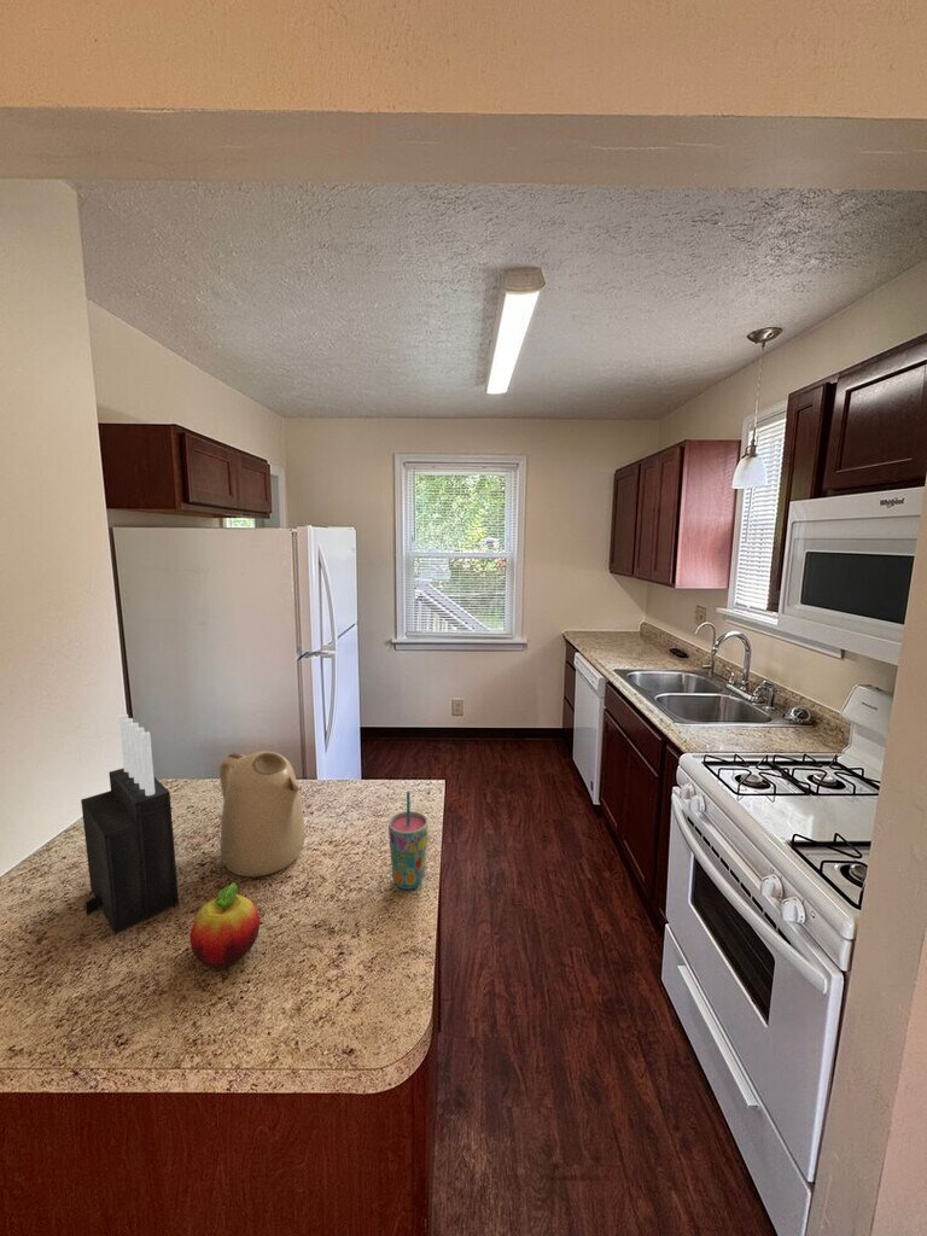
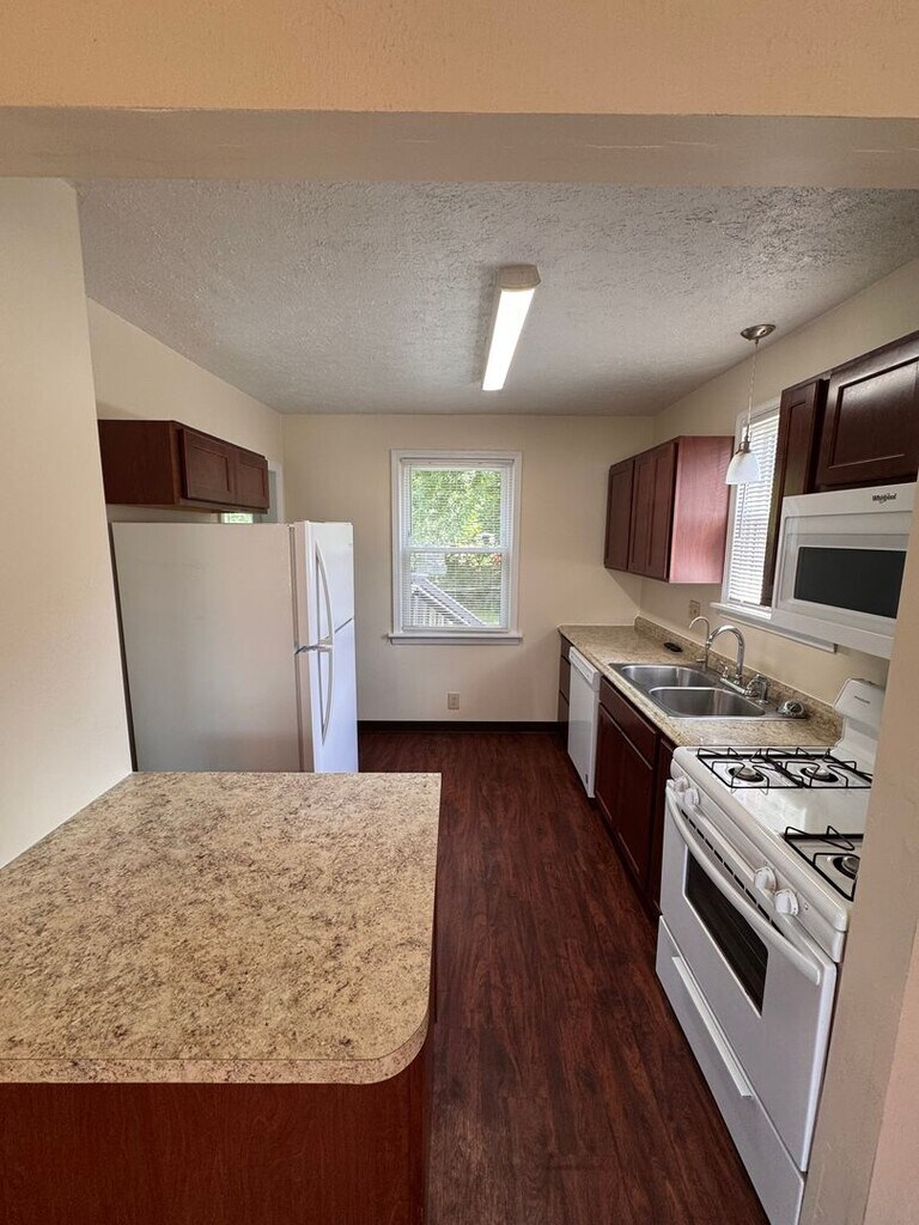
- fruit [190,881,261,969]
- kettle [218,750,307,878]
- knife block [80,713,180,935]
- cup [387,789,430,891]
